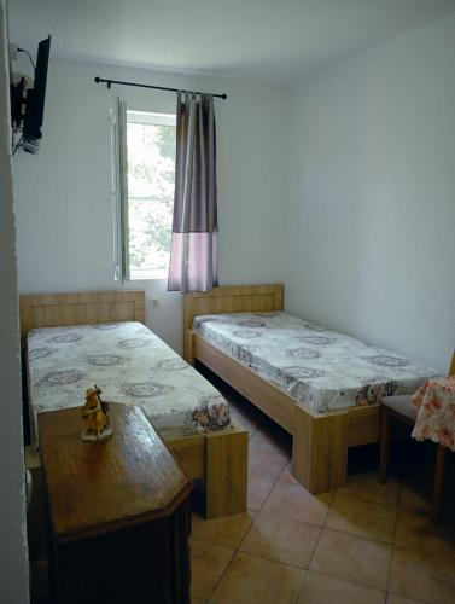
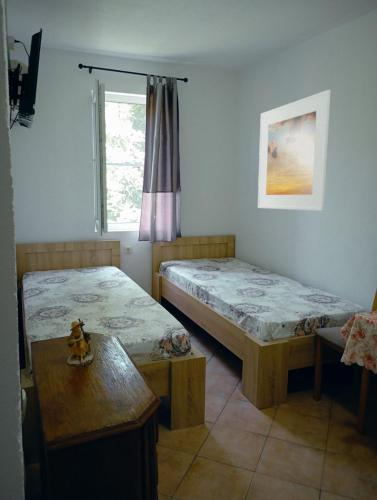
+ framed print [257,89,332,212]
